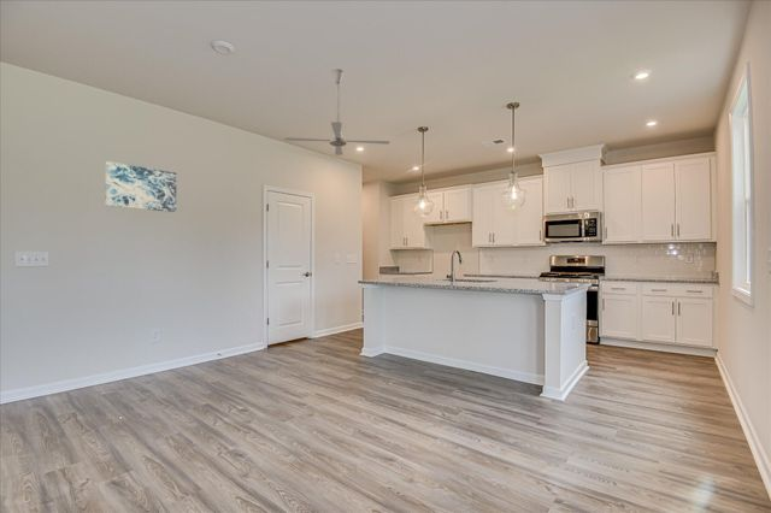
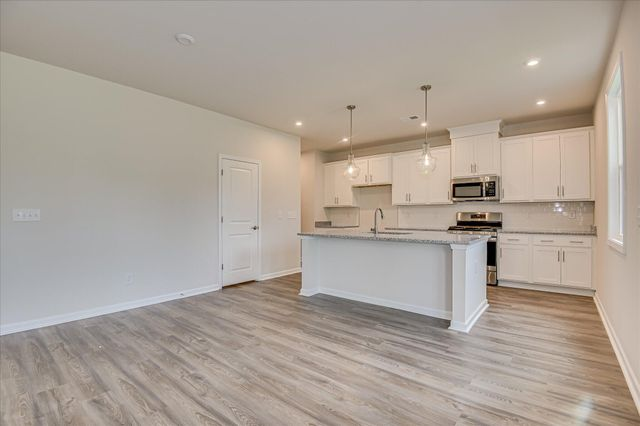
- wall art [105,160,177,213]
- ceiling fan [283,67,392,157]
